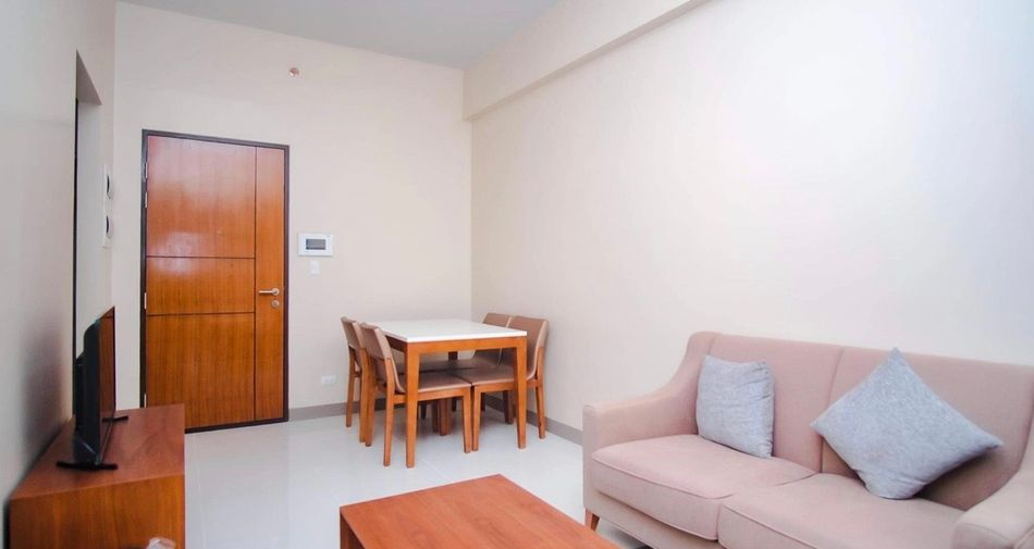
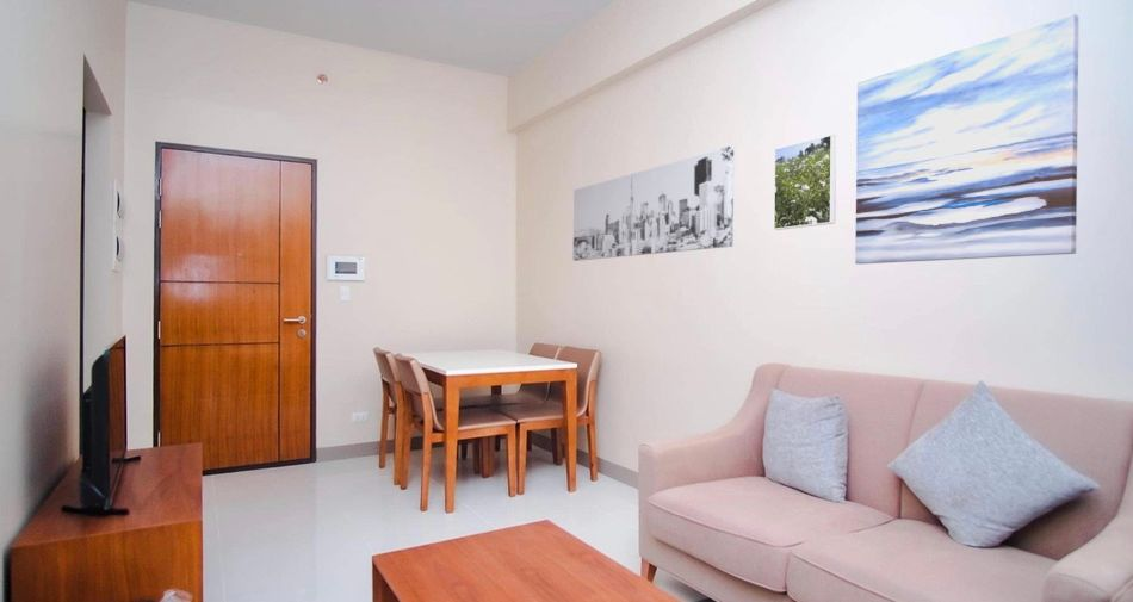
+ wall art [854,12,1079,266]
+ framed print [773,134,837,231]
+ wall art [572,145,735,262]
